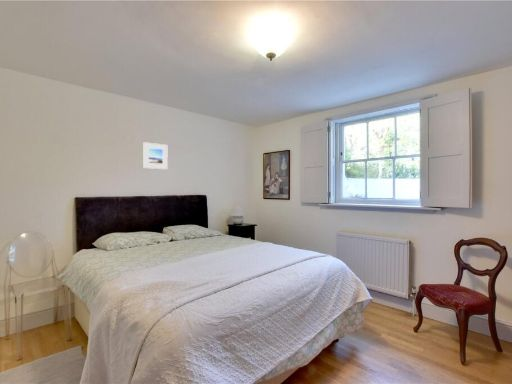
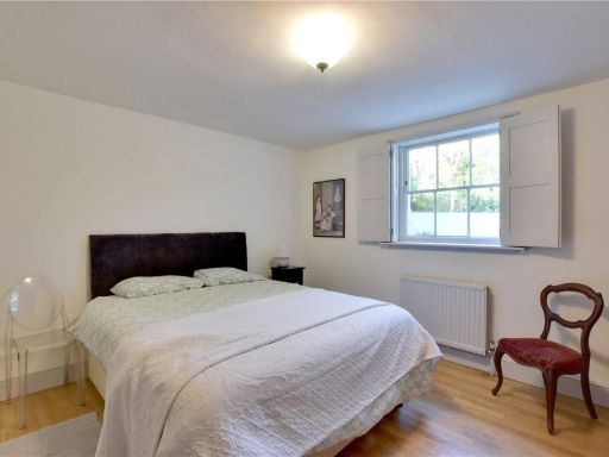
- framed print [142,141,169,170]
